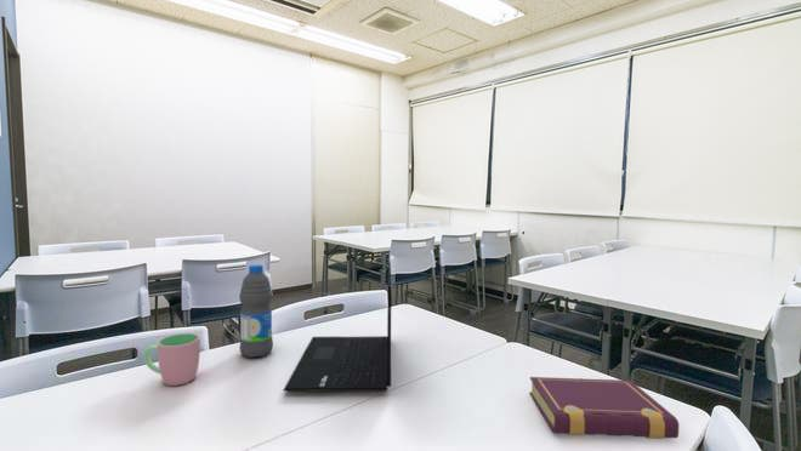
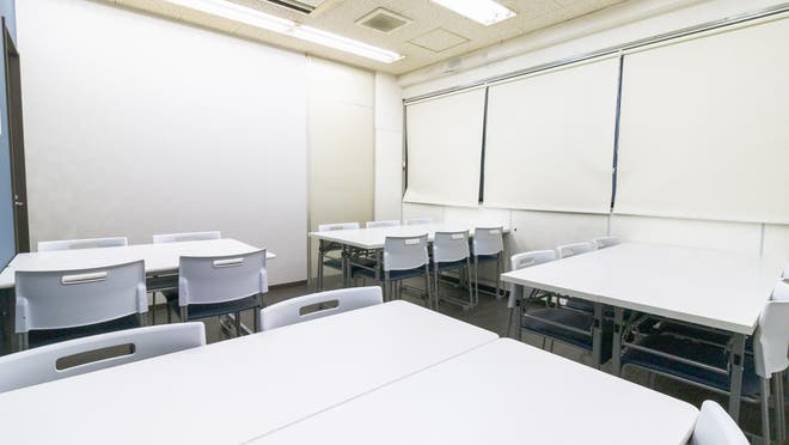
- book [528,376,680,440]
- water bottle [238,263,274,359]
- laptop [283,261,392,393]
- cup [142,332,201,387]
